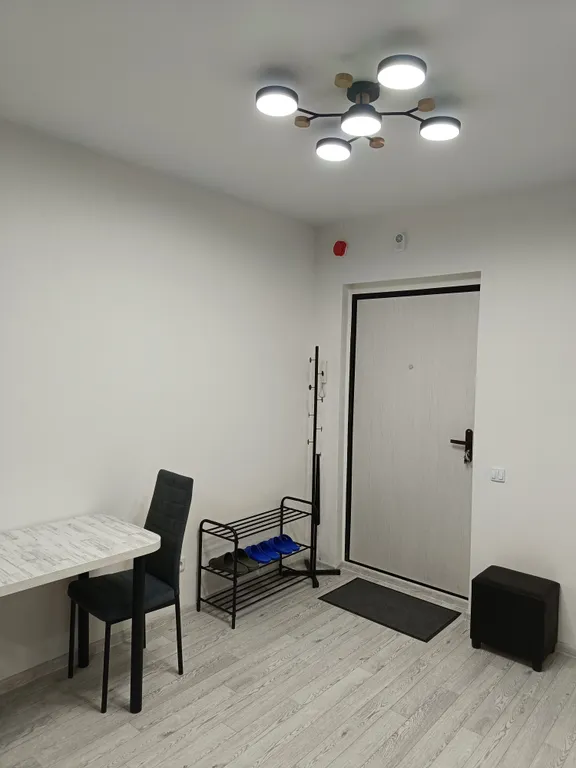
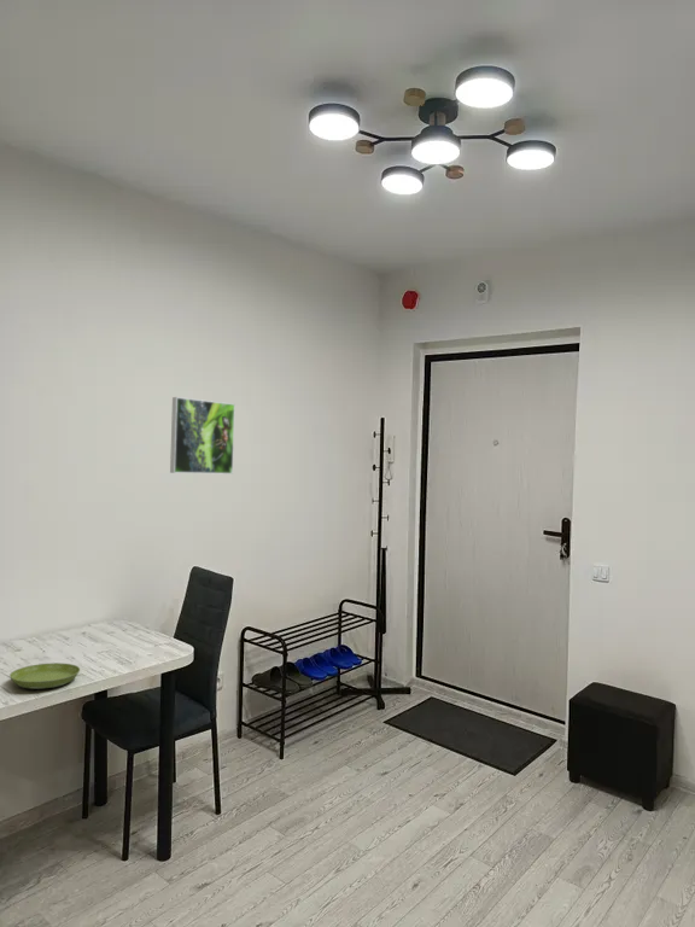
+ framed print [169,396,236,476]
+ saucer [8,661,81,690]
